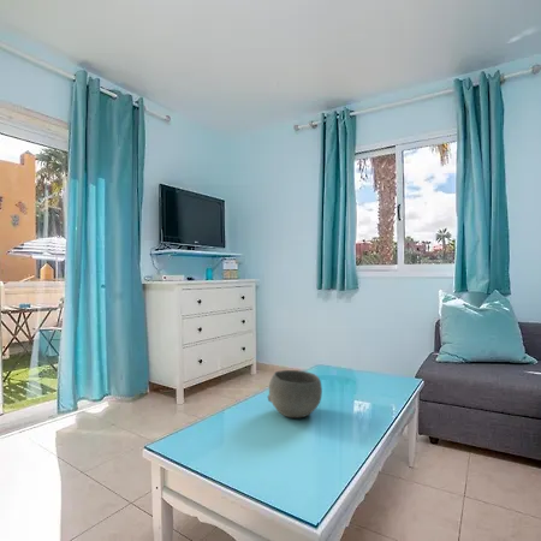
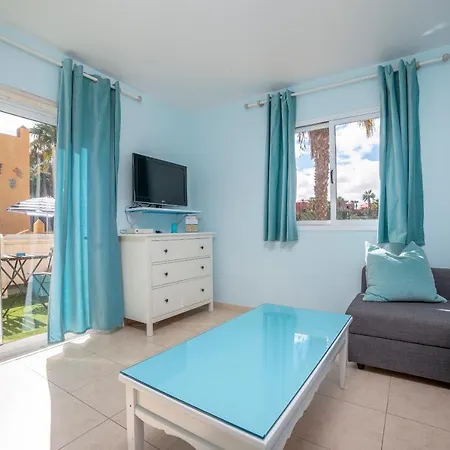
- bowl [267,369,323,418]
